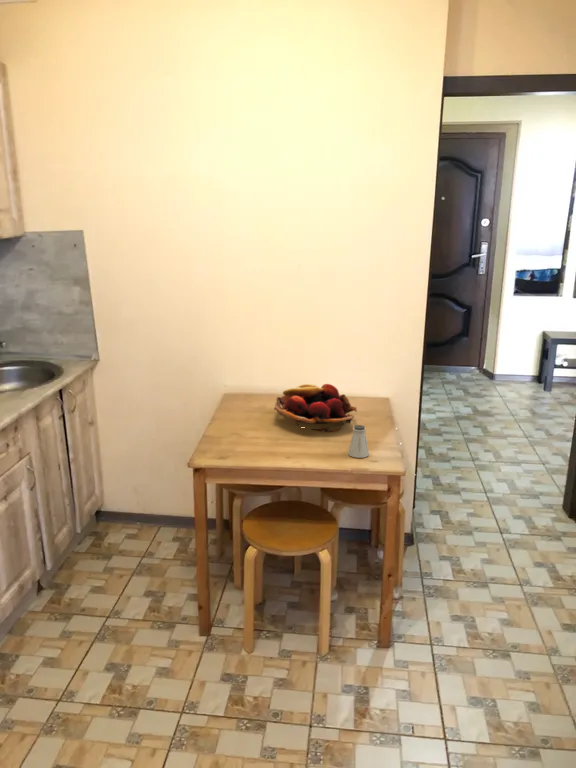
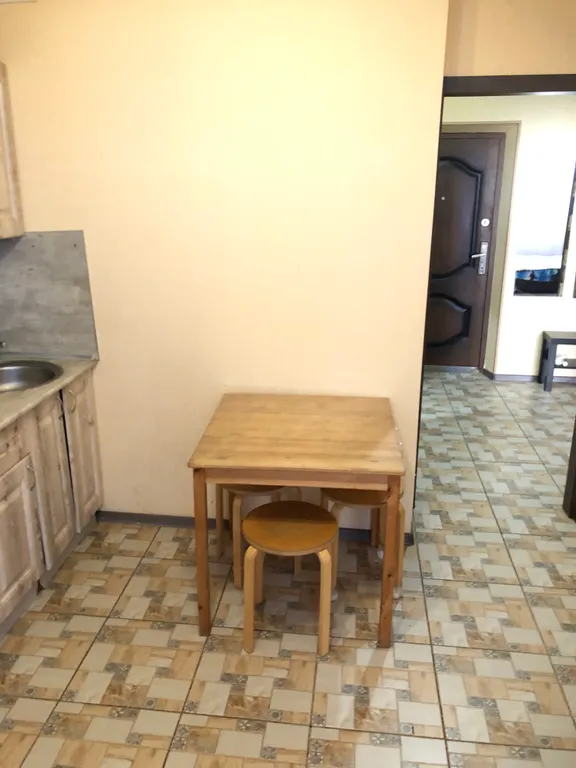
- fruit basket [273,383,358,433]
- saltshaker [347,424,370,459]
